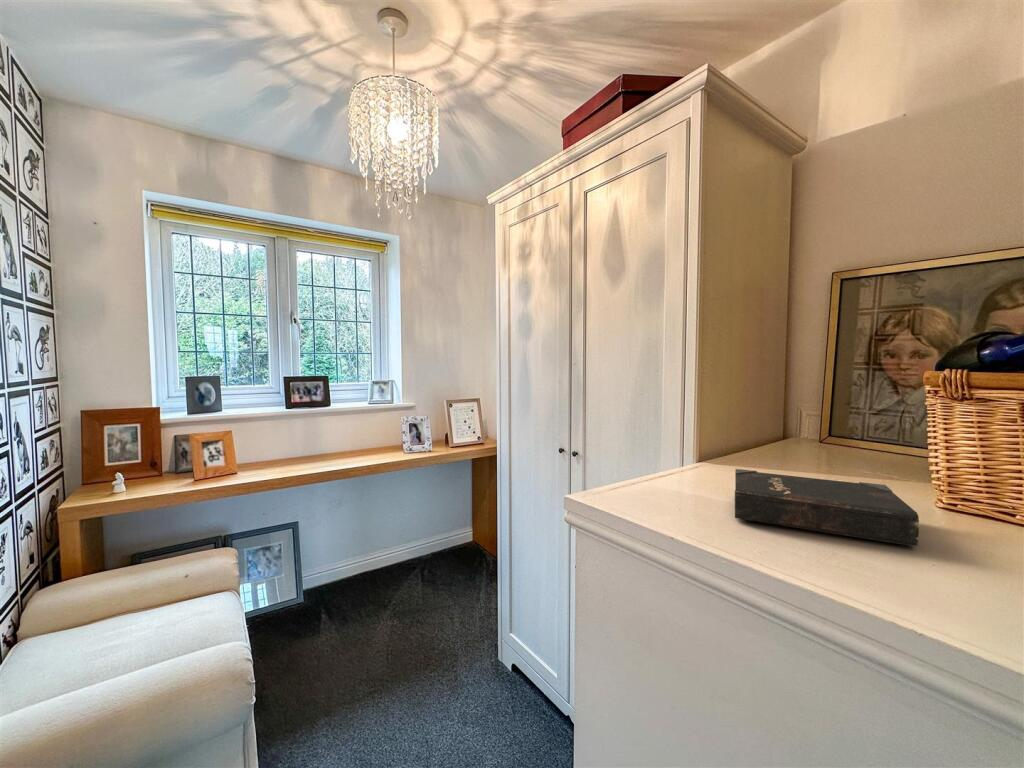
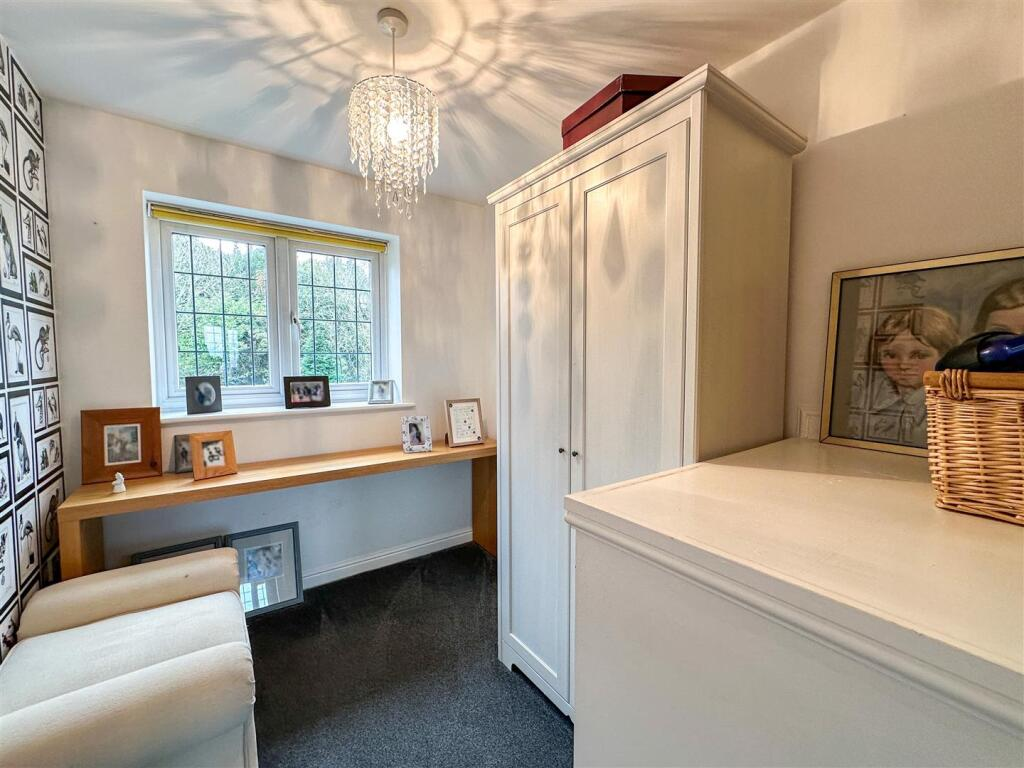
- hardback book [734,468,920,547]
